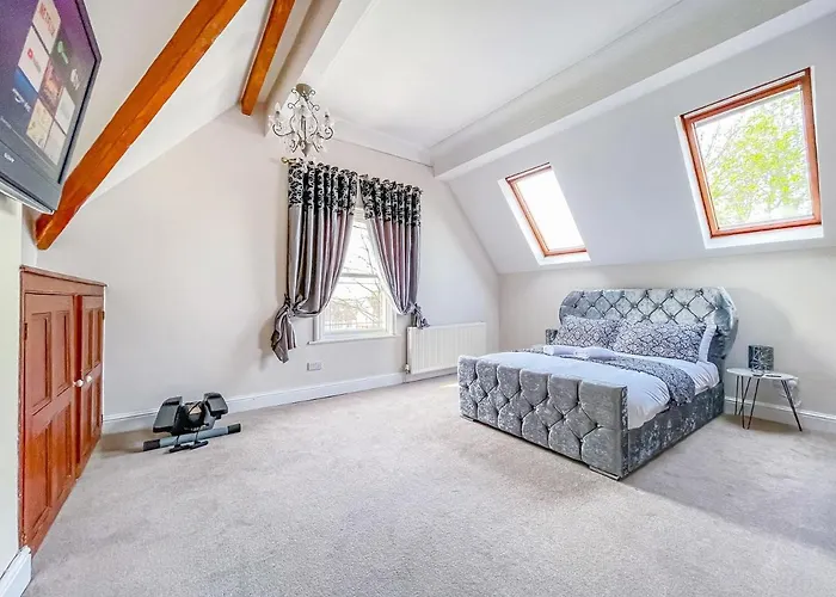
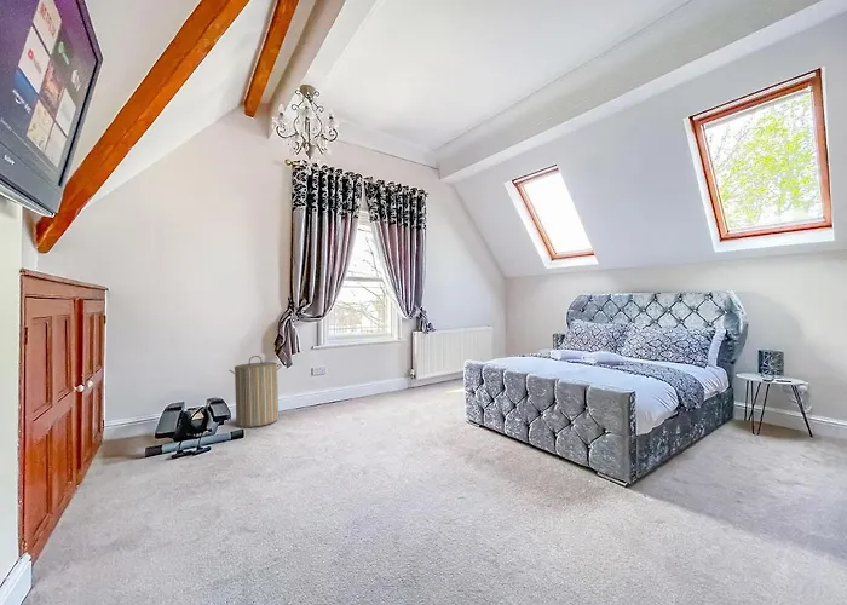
+ laundry hamper [229,355,282,428]
